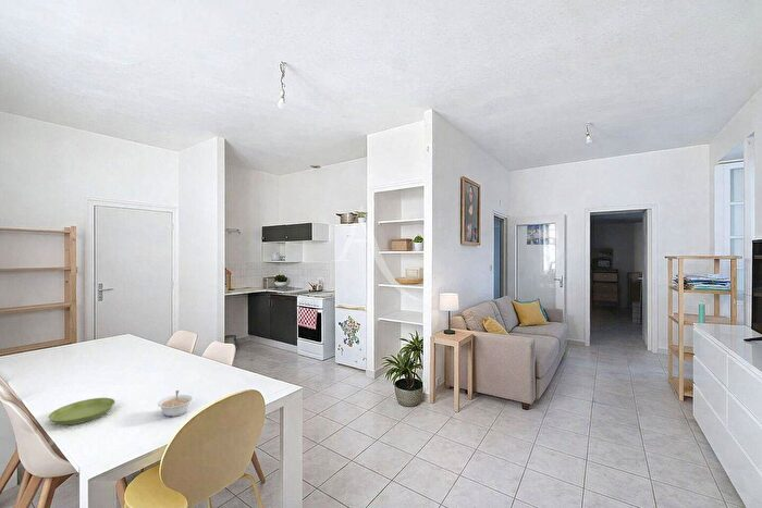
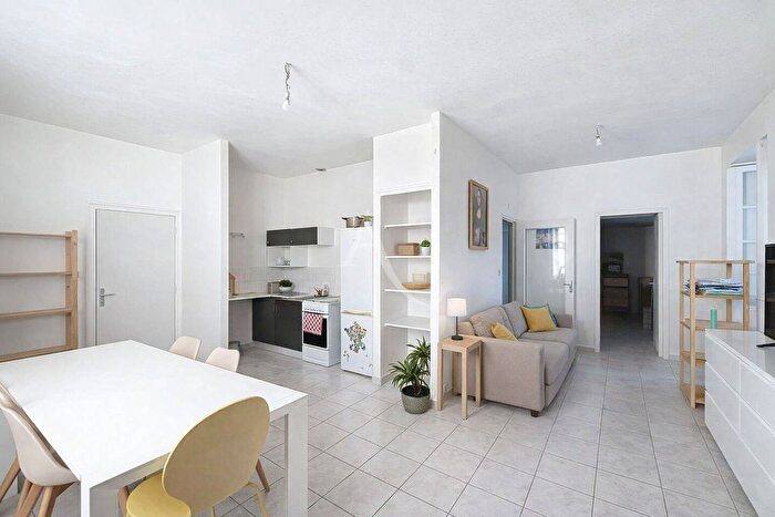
- saucer [47,397,116,426]
- legume [157,389,194,418]
